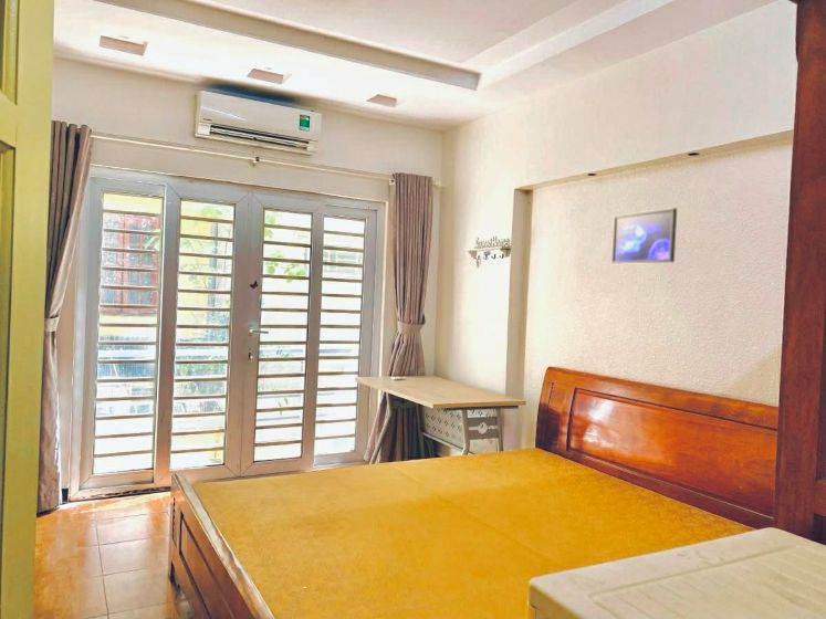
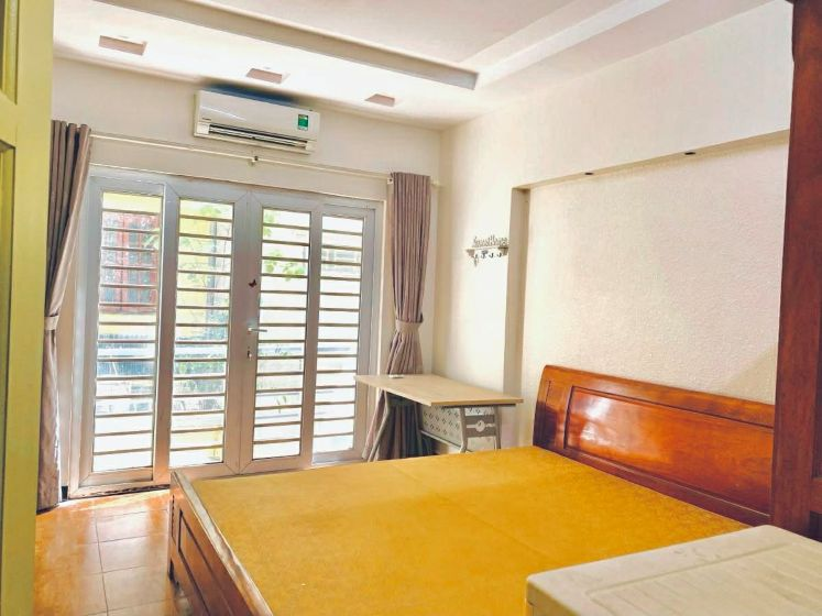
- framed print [610,207,678,265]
